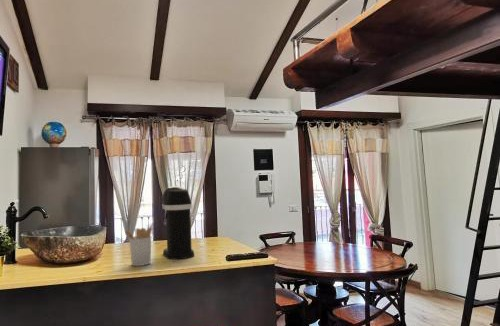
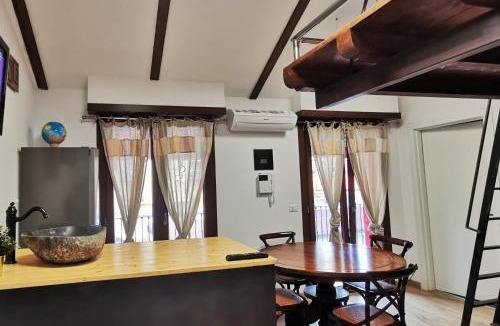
- utensil holder [124,223,153,267]
- coffee maker [161,185,195,260]
